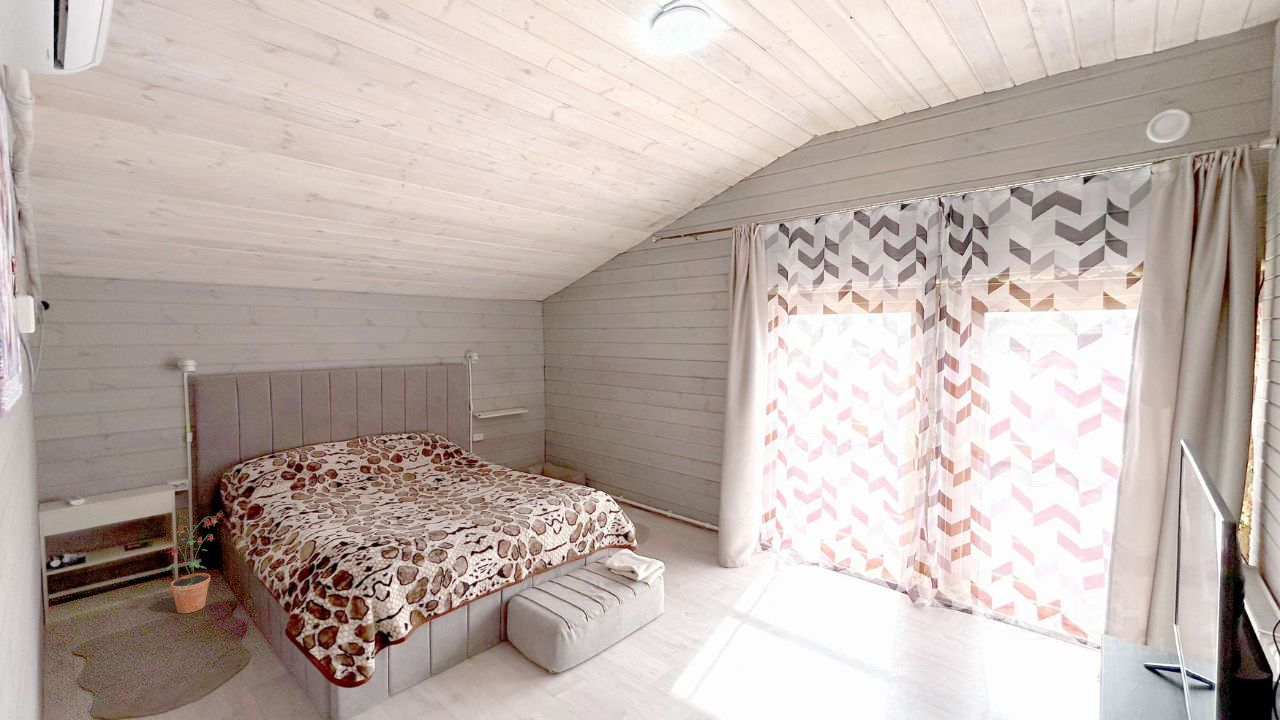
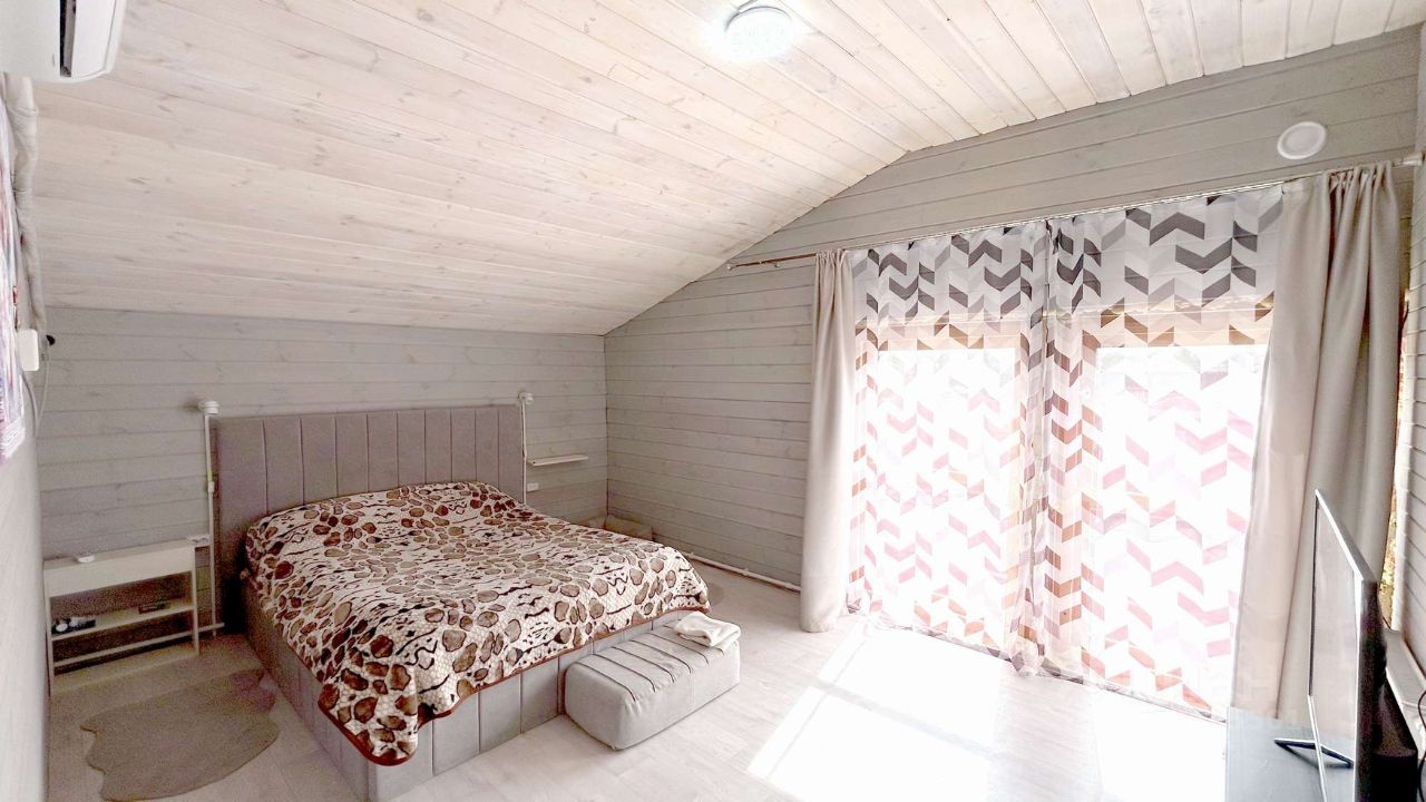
- potted plant [166,515,220,614]
